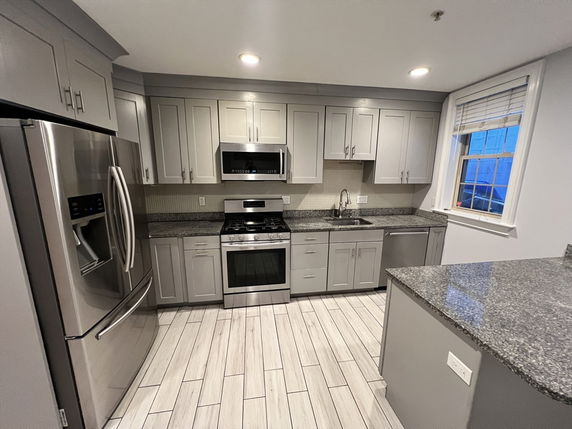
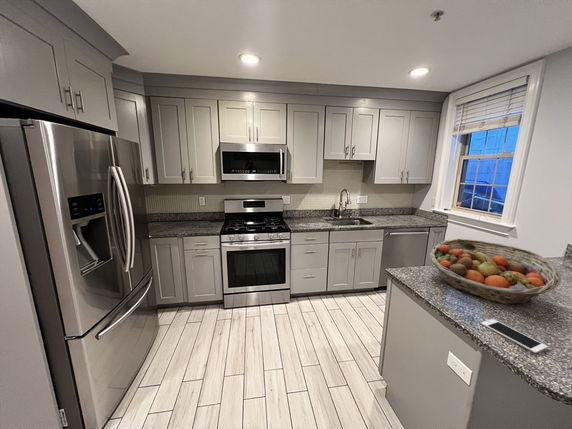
+ cell phone [480,318,548,354]
+ fruit basket [429,238,562,306]
